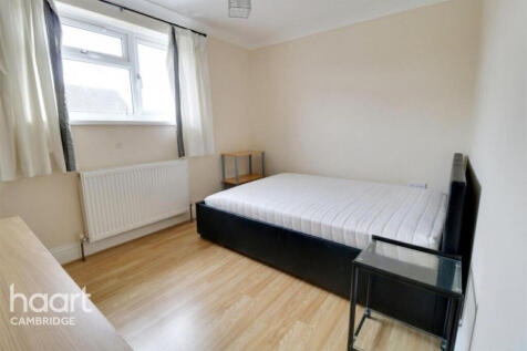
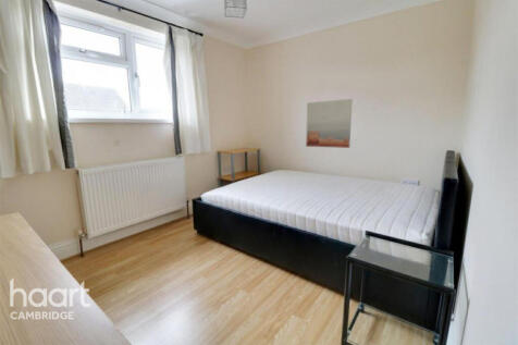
+ wall art [305,98,354,149]
